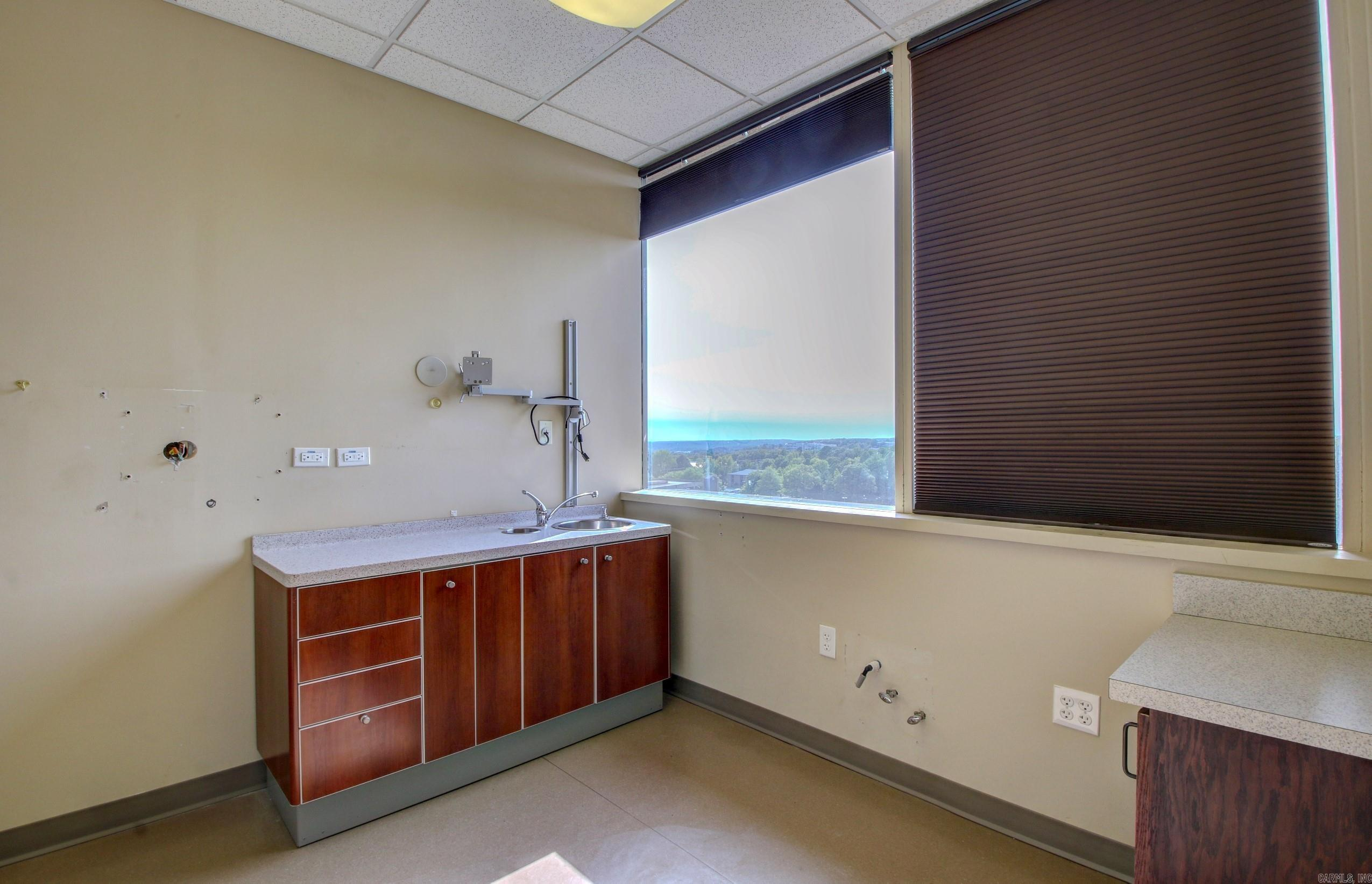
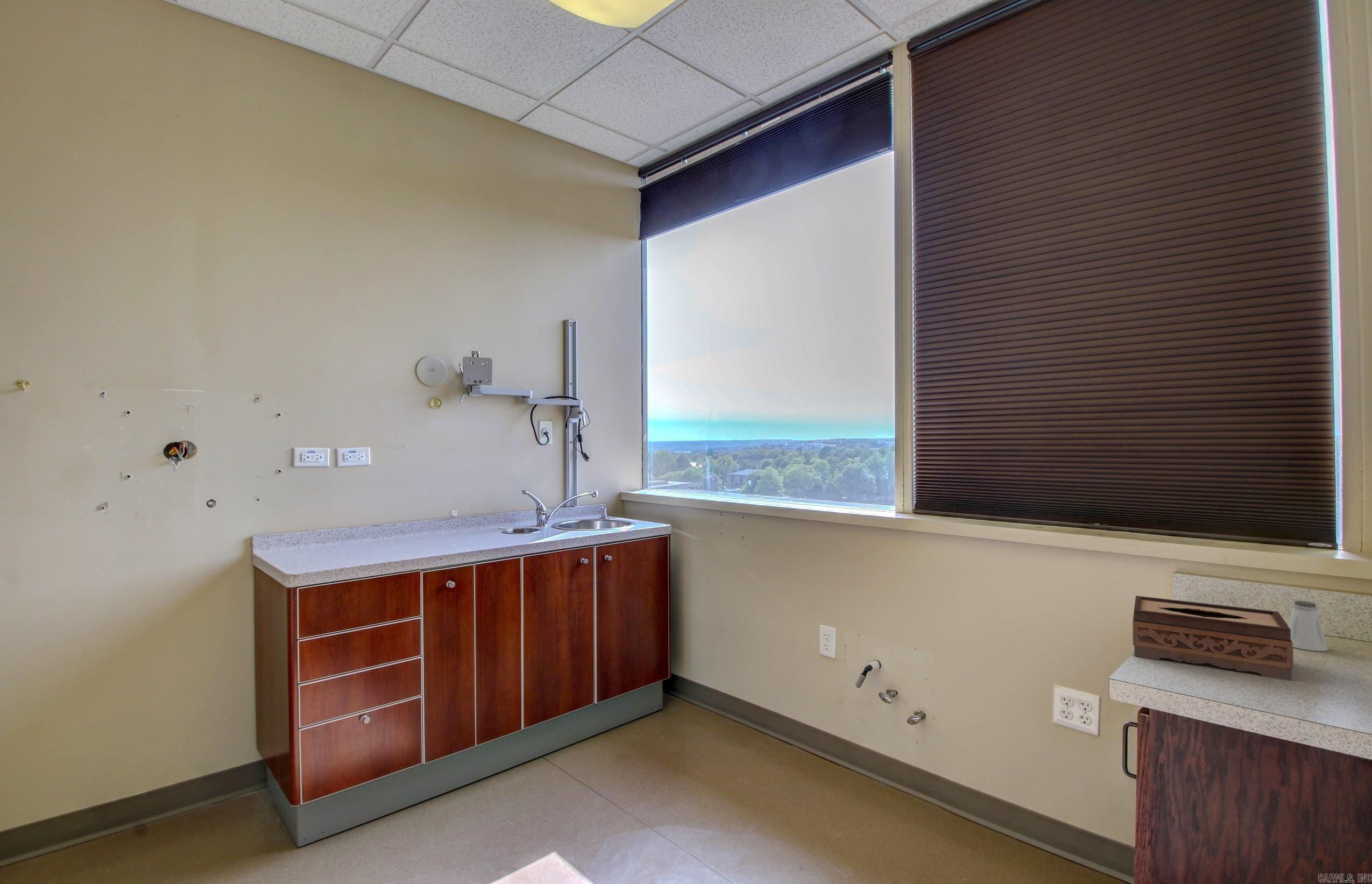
+ tissue box [1132,595,1294,681]
+ saltshaker [1288,600,1329,652]
